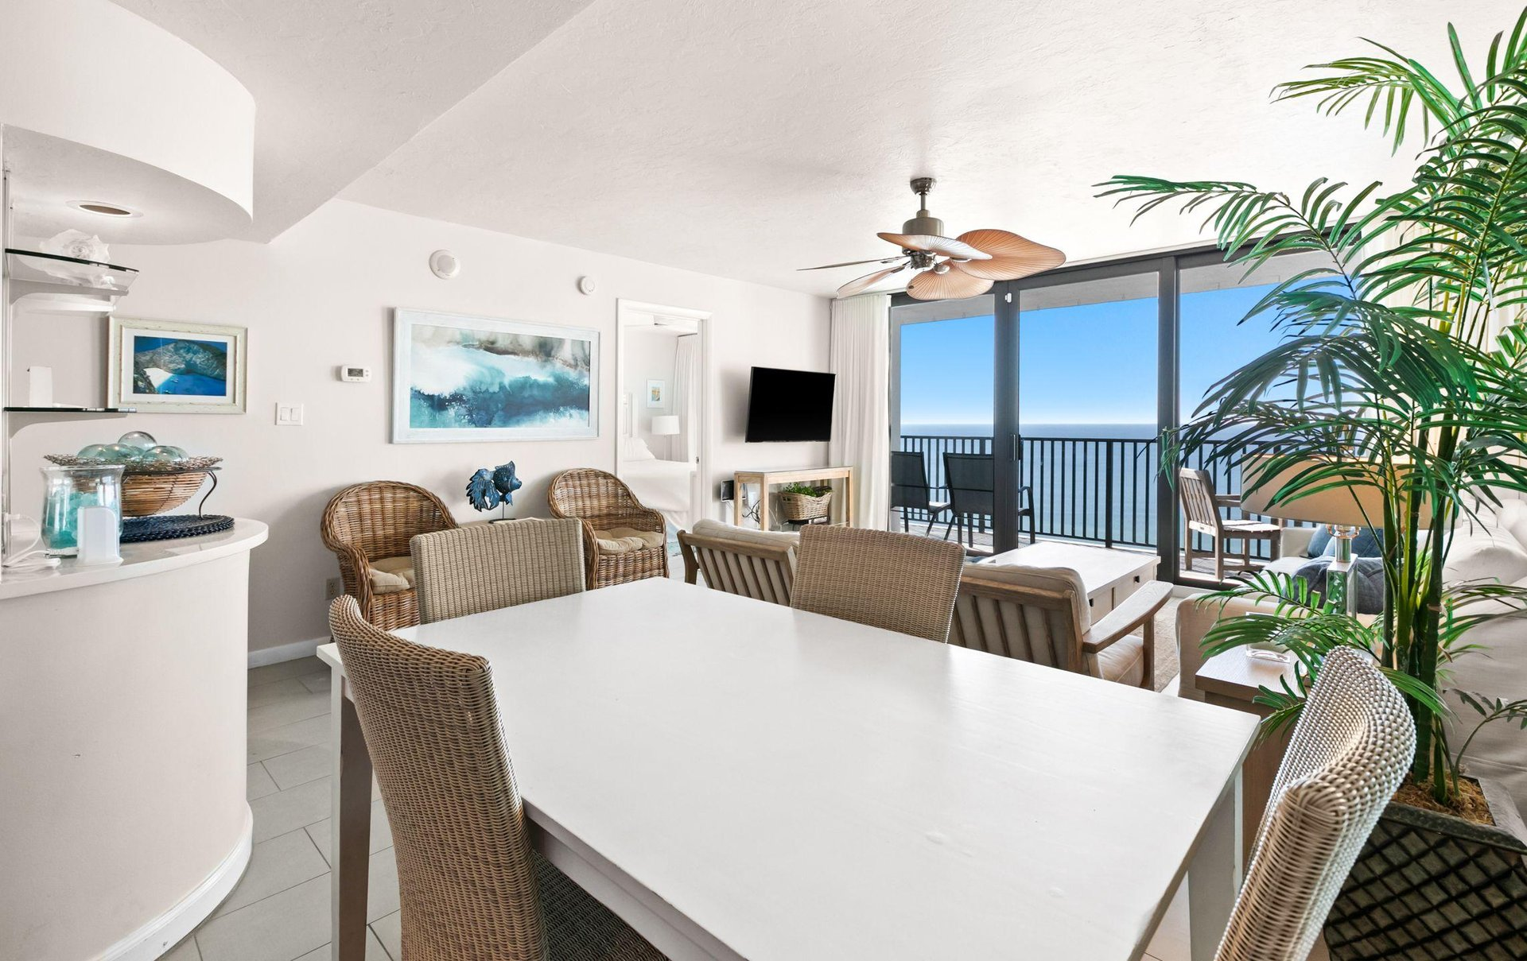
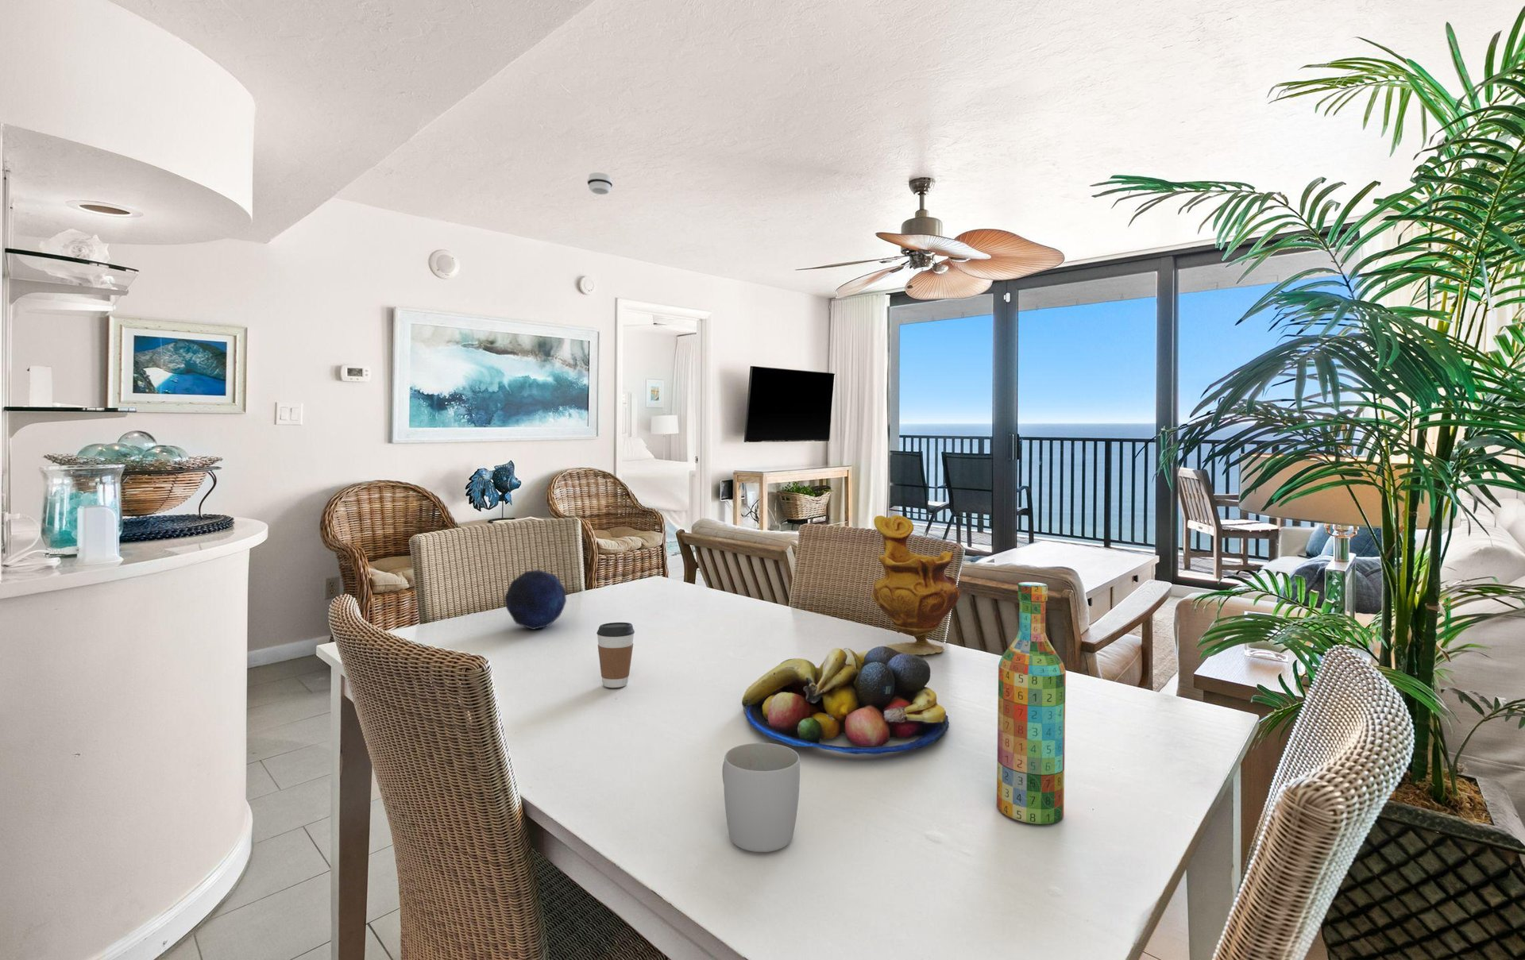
+ coffee cup [596,622,636,688]
+ smoke detector [586,171,613,196]
+ mug [721,742,801,853]
+ decorative orb [504,570,567,630]
+ vase [870,514,960,656]
+ wine bottle [996,582,1067,825]
+ fruit bowl [741,646,950,755]
